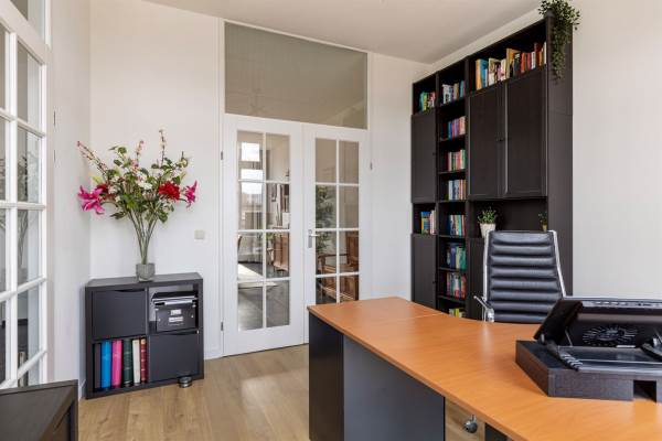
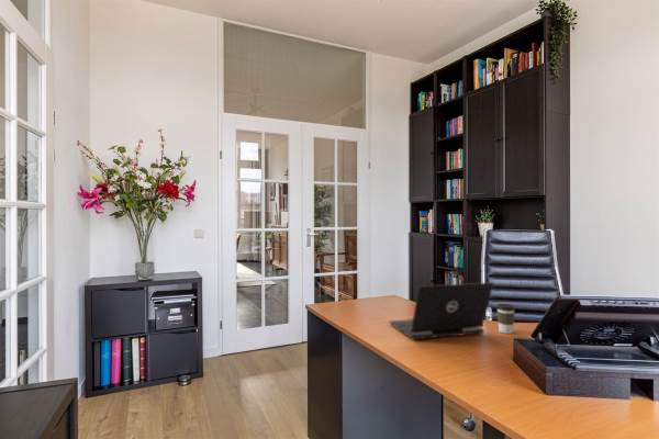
+ coffee cup [495,303,516,335]
+ laptop [388,281,494,340]
